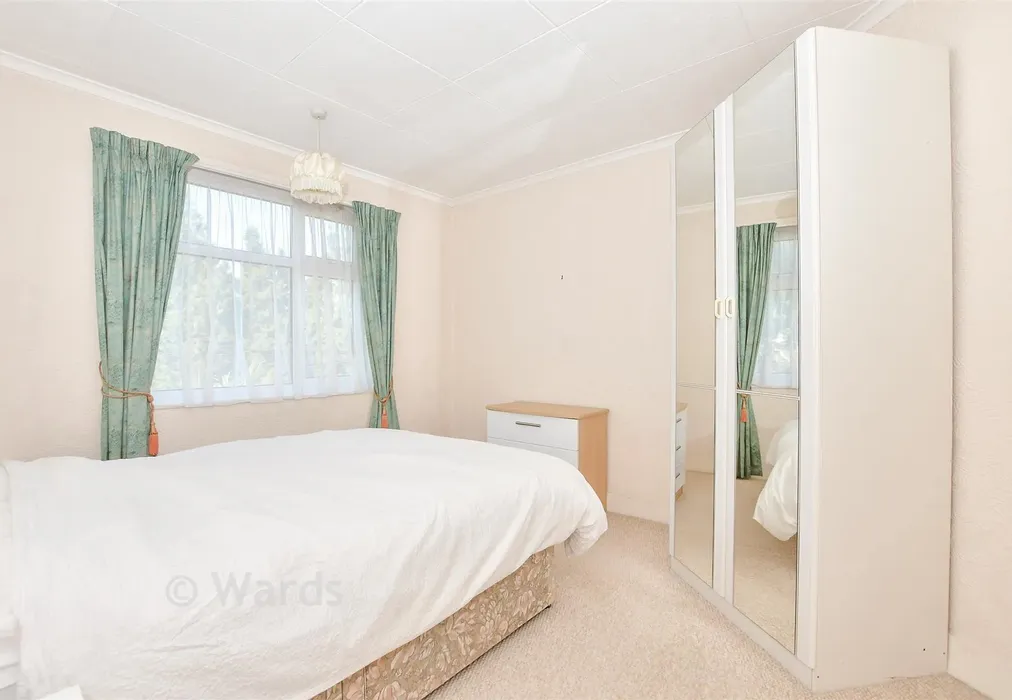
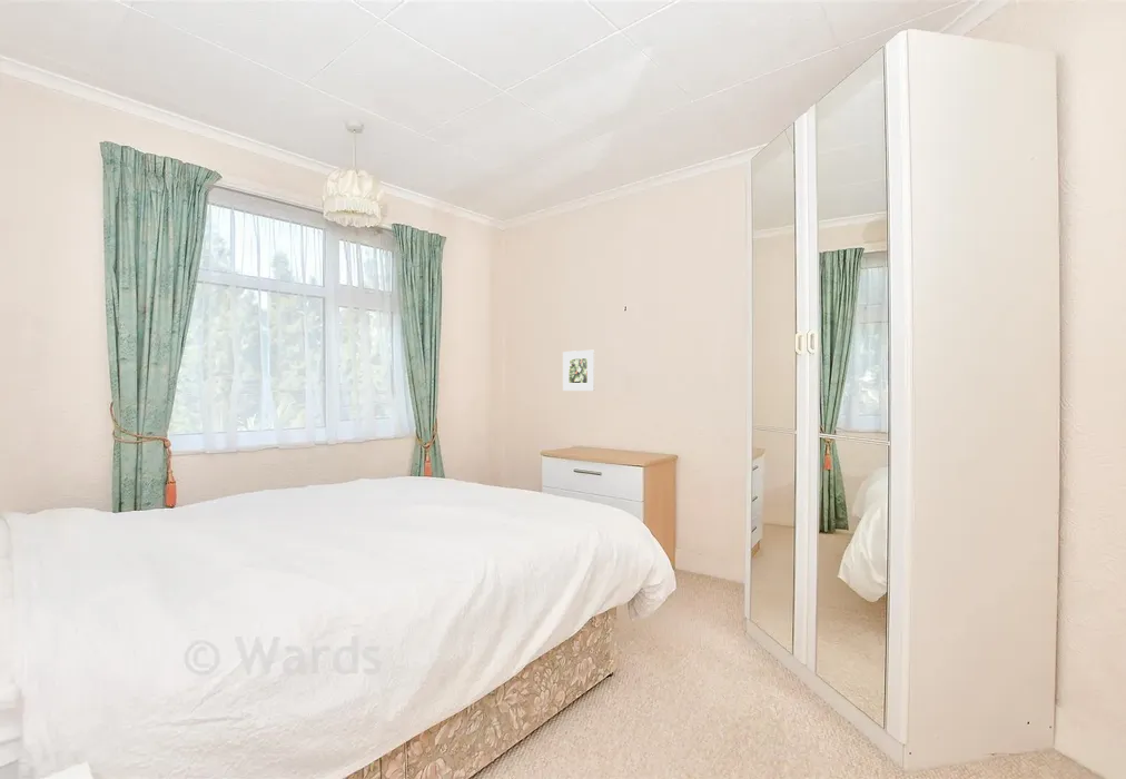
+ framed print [562,349,595,392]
